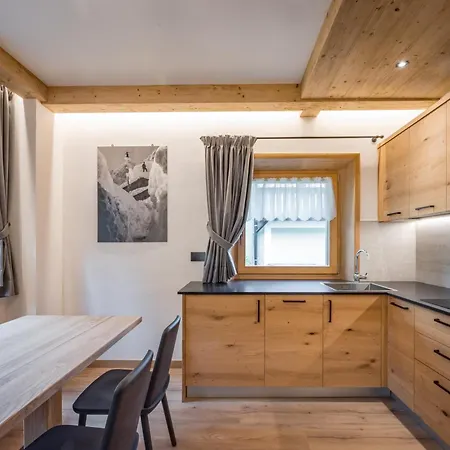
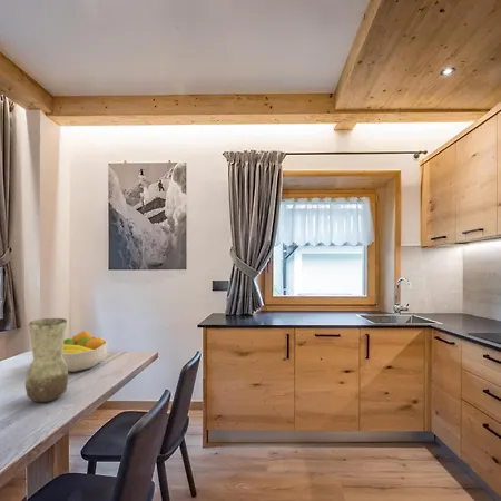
+ fruit bowl [61,330,109,373]
+ vase [24,317,70,403]
